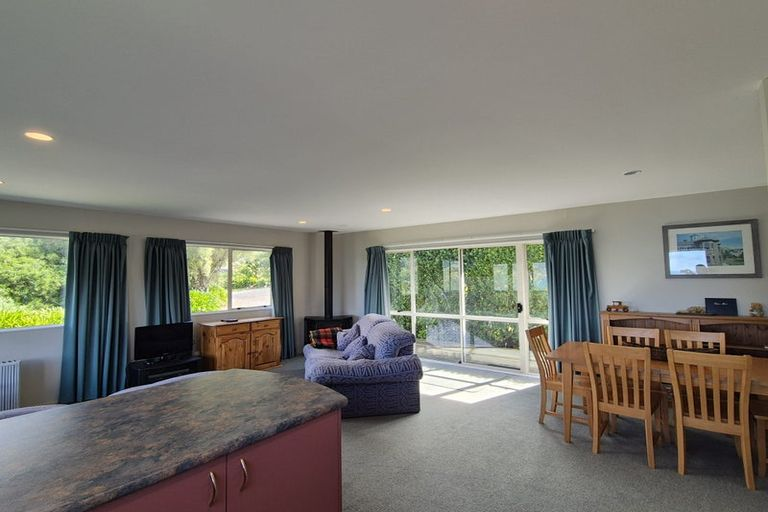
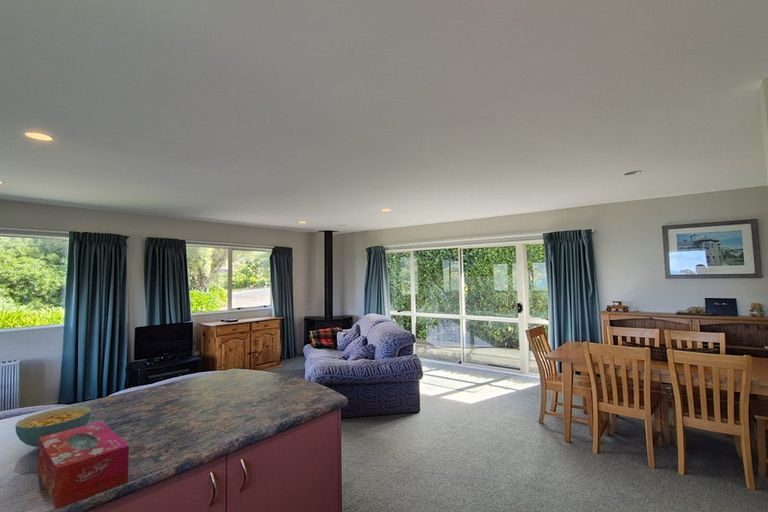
+ cereal bowl [14,405,92,449]
+ tissue box [37,421,130,511]
